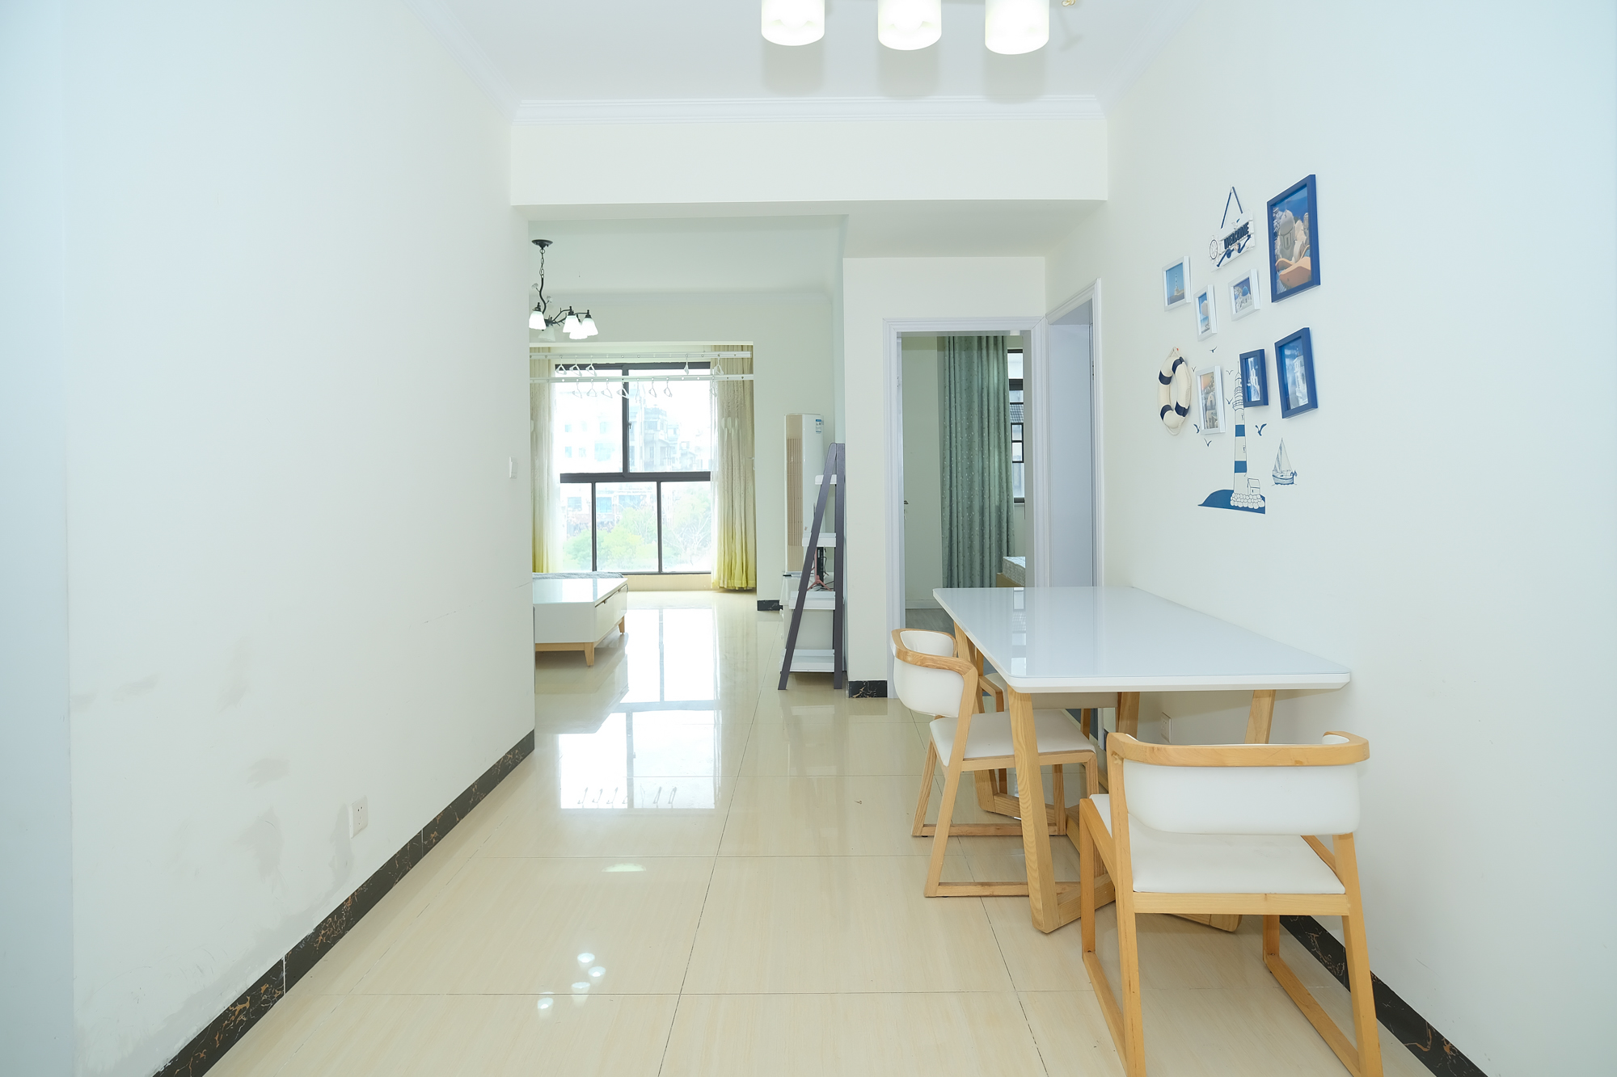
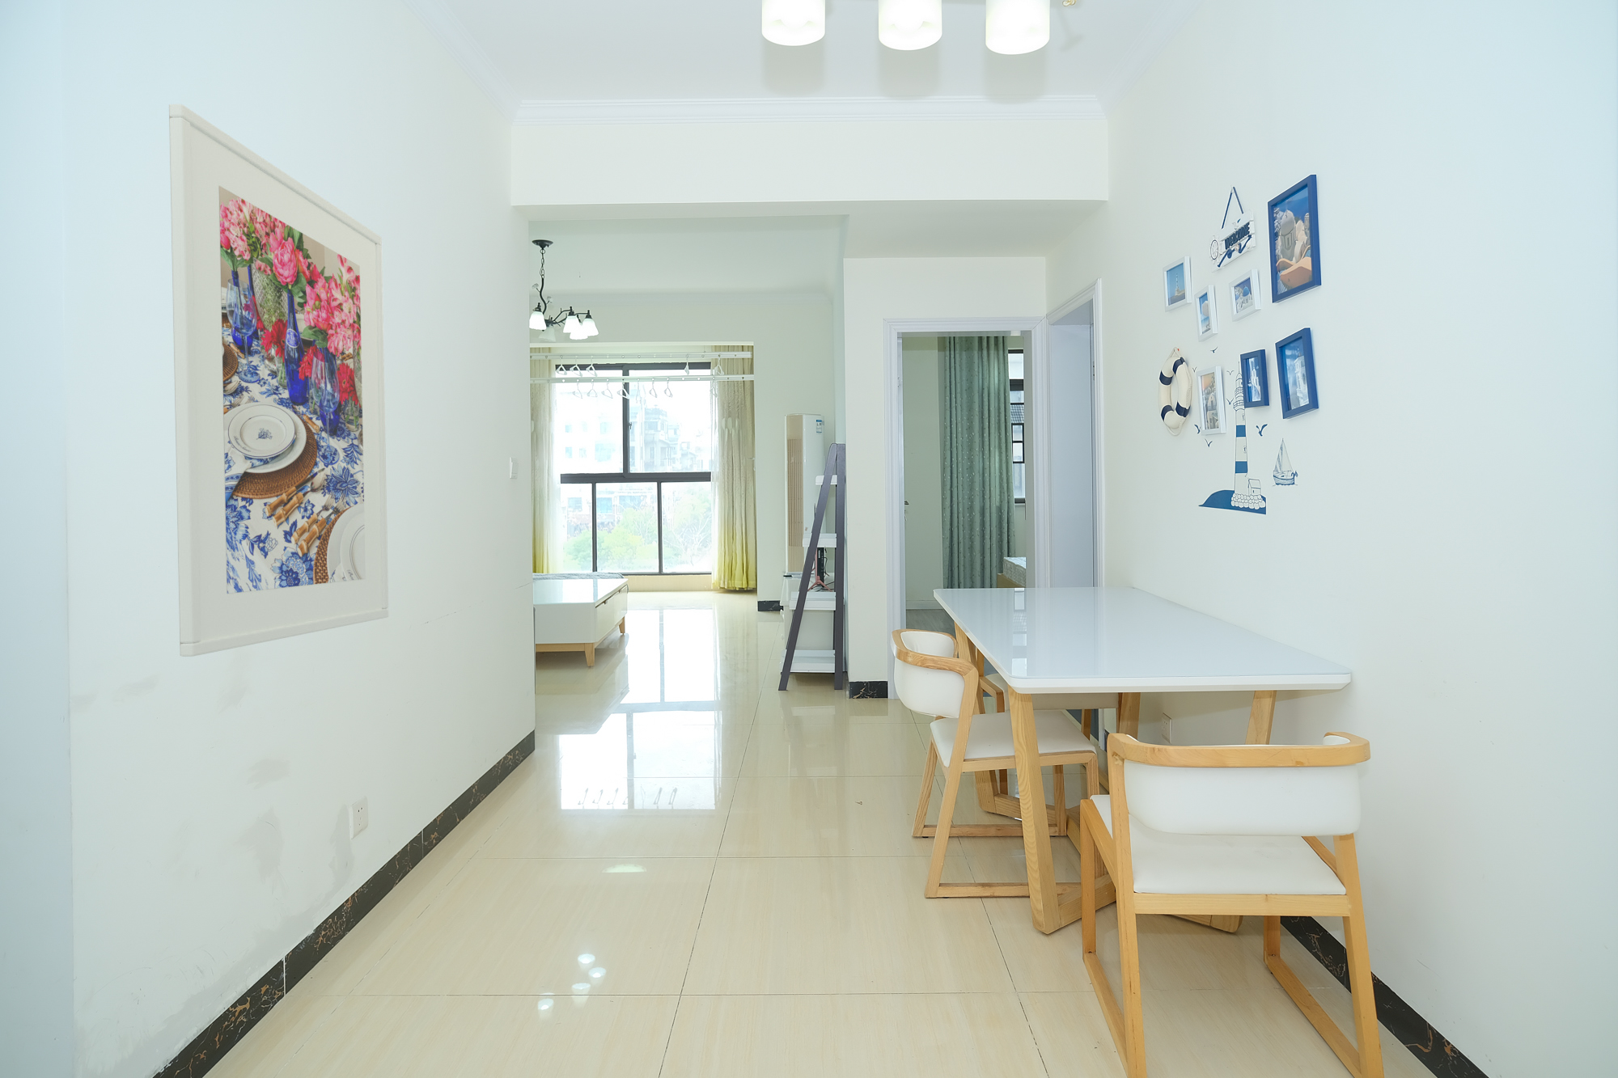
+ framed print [168,103,389,657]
